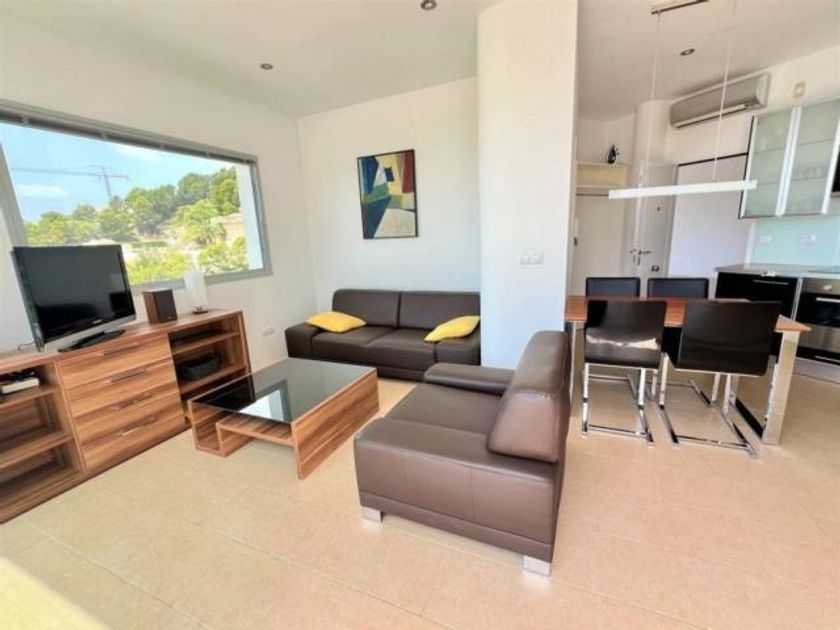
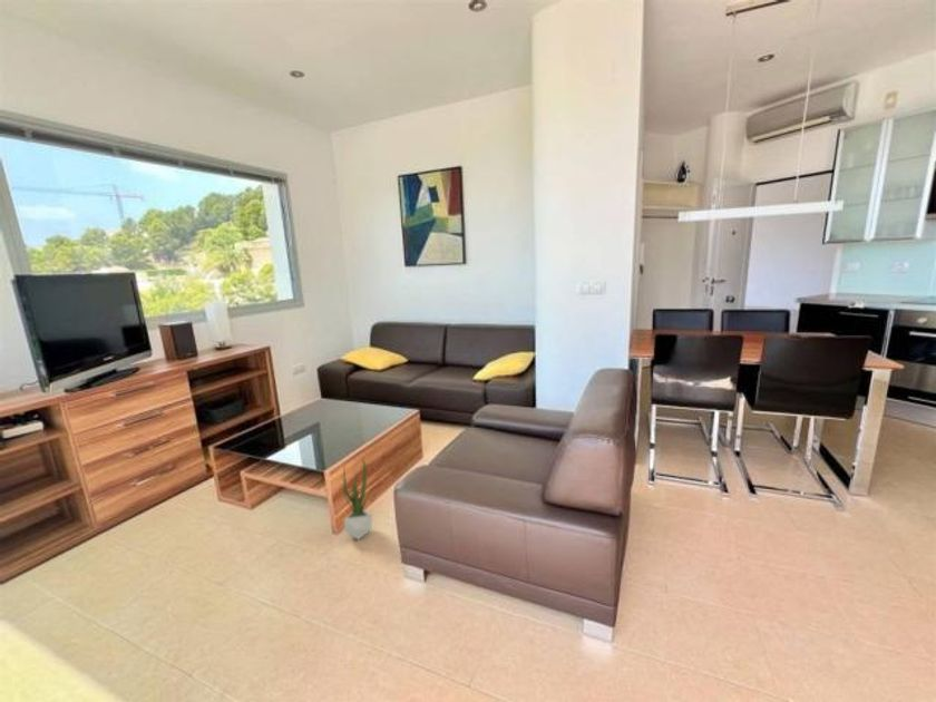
+ potted plant [340,457,376,540]
